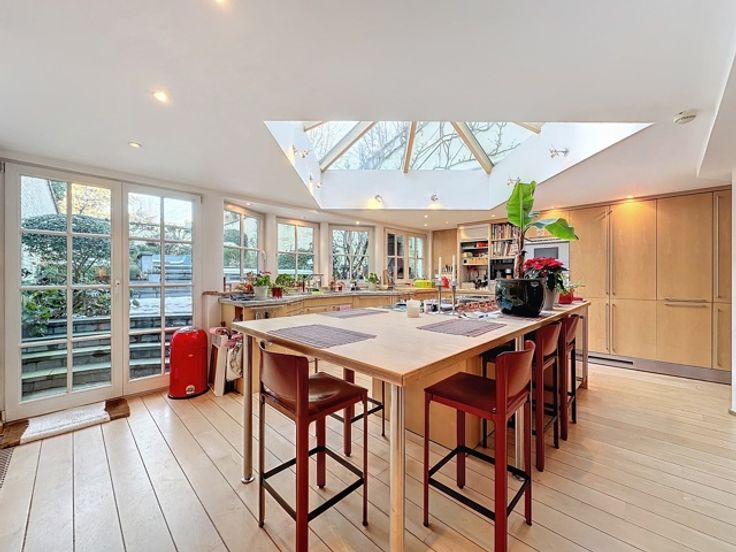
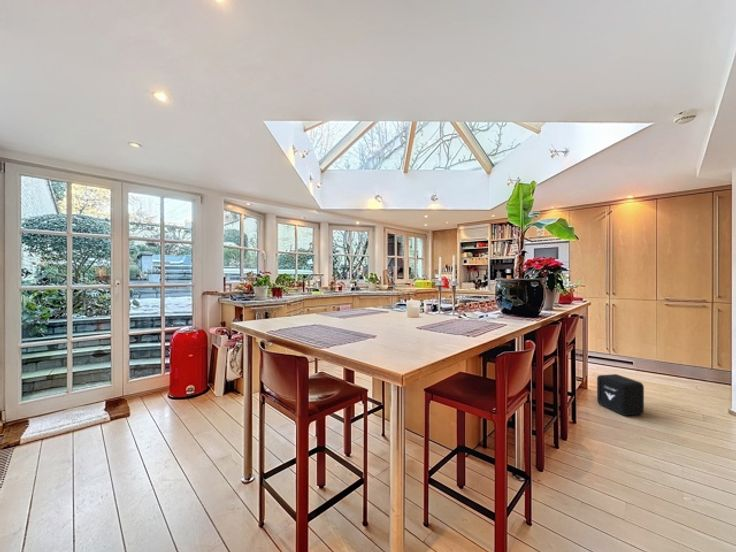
+ air purifier [596,373,645,417]
